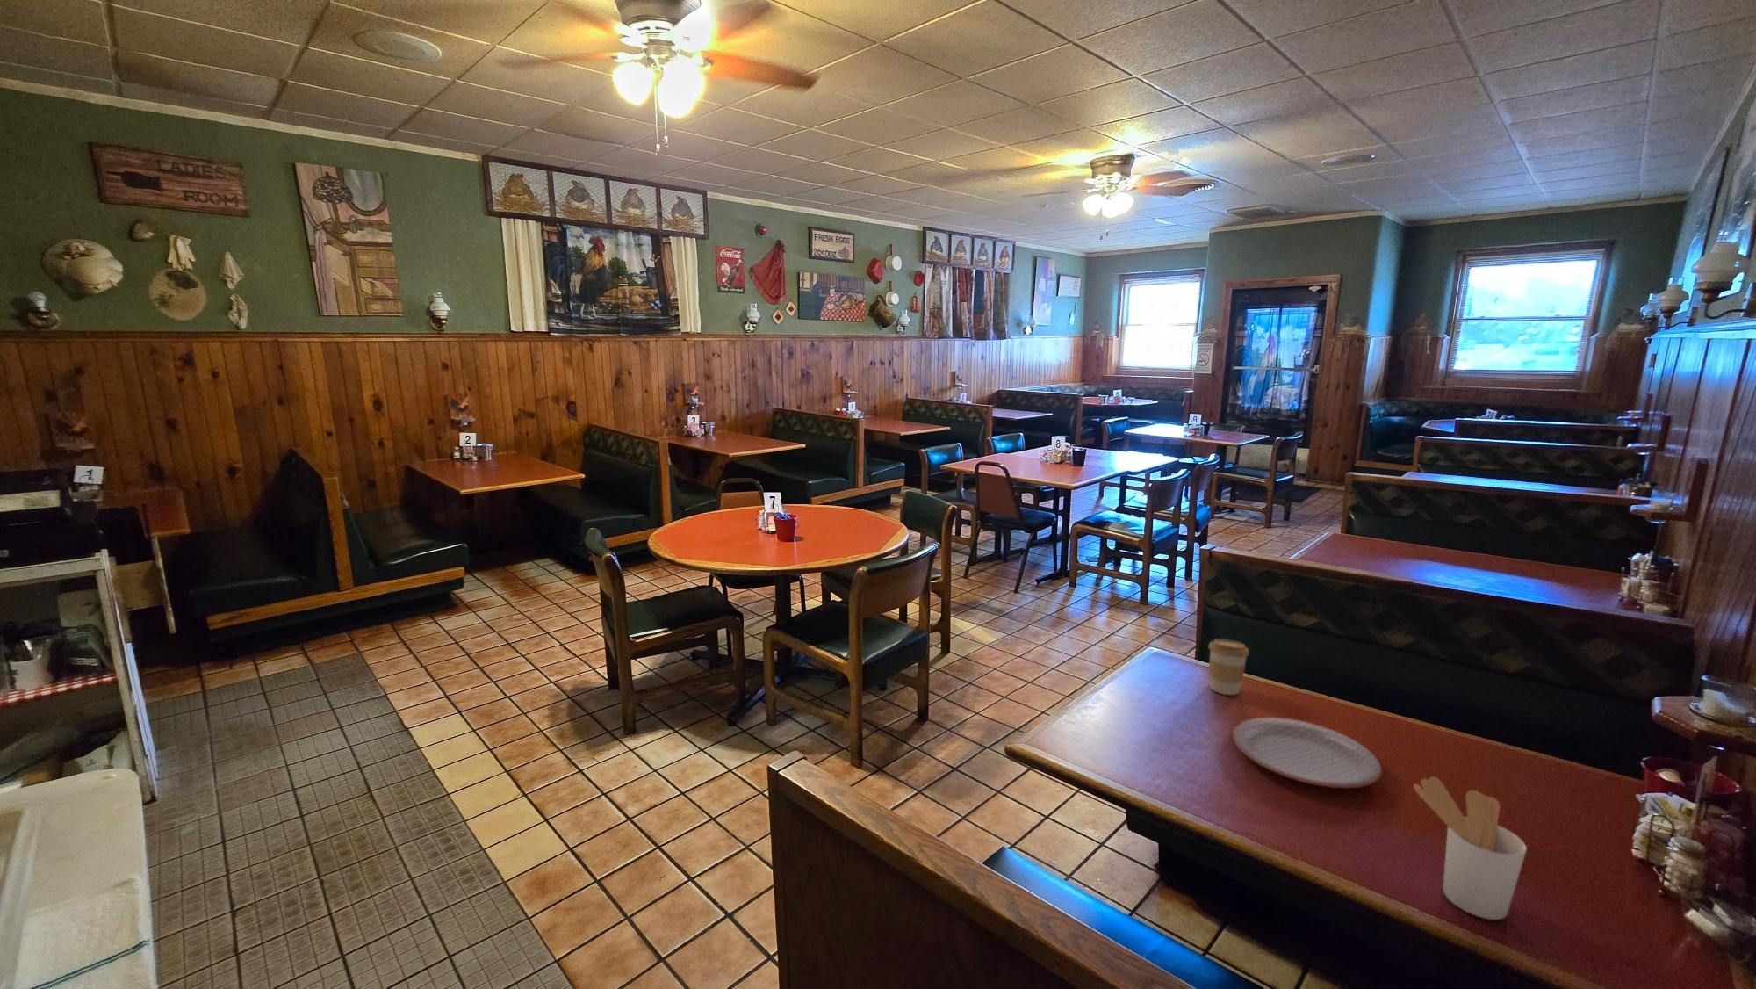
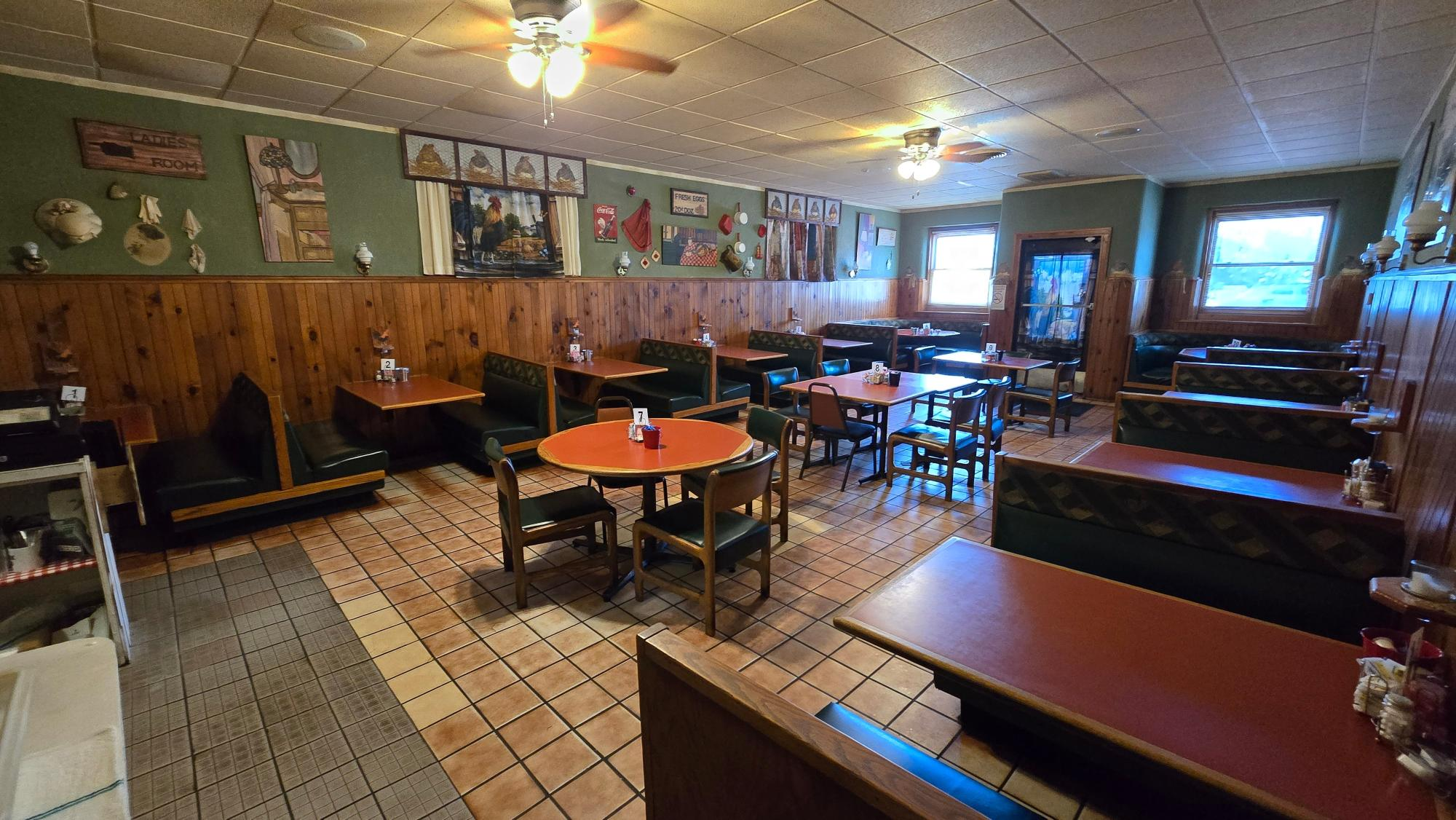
- plate [1231,716,1383,789]
- coffee cup [1207,638,1249,696]
- utensil holder [1412,776,1528,920]
